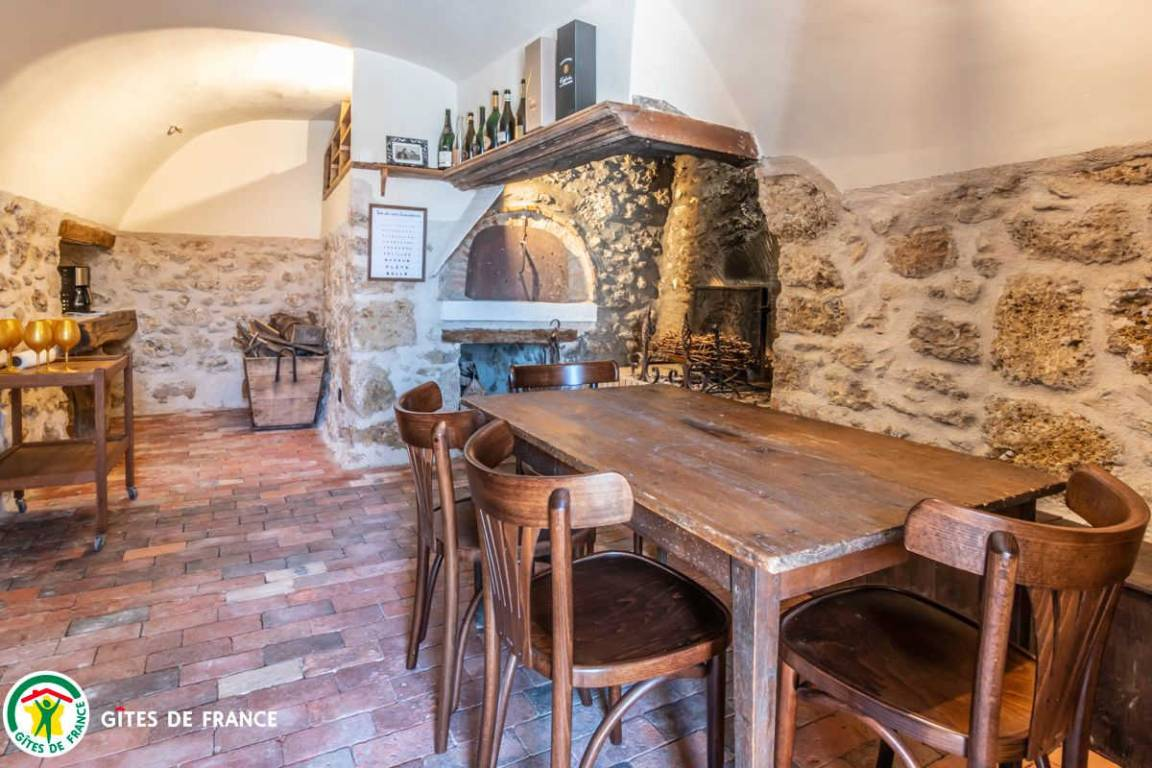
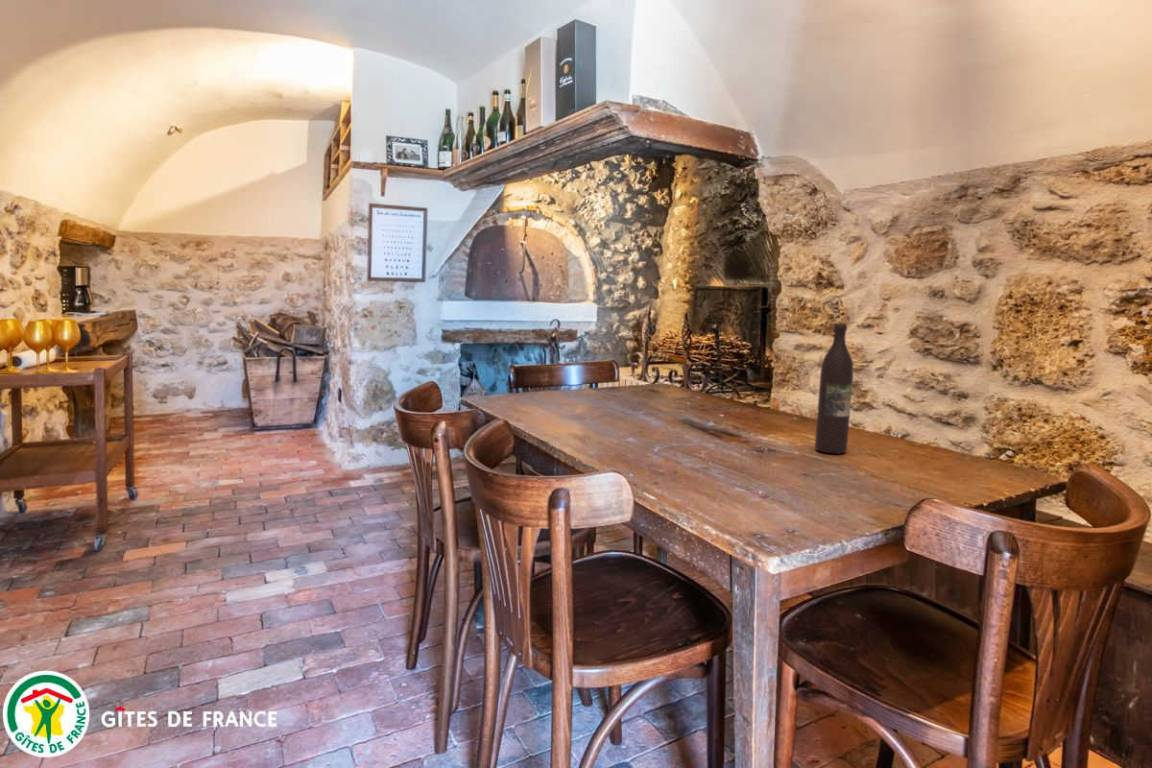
+ wine bottle [814,322,854,455]
